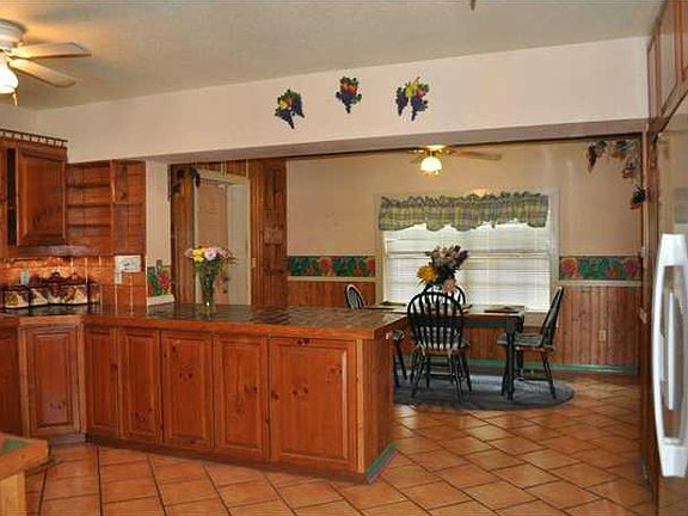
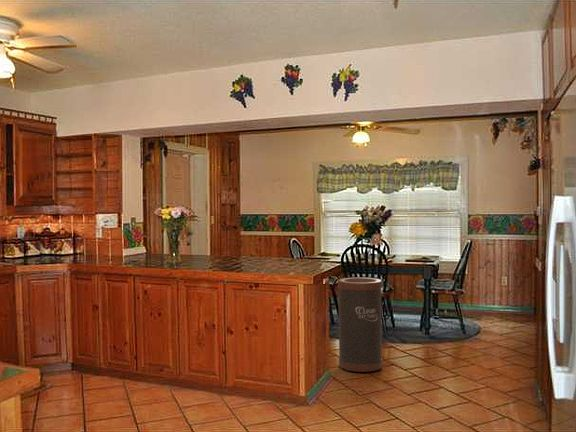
+ trash can [337,277,383,373]
